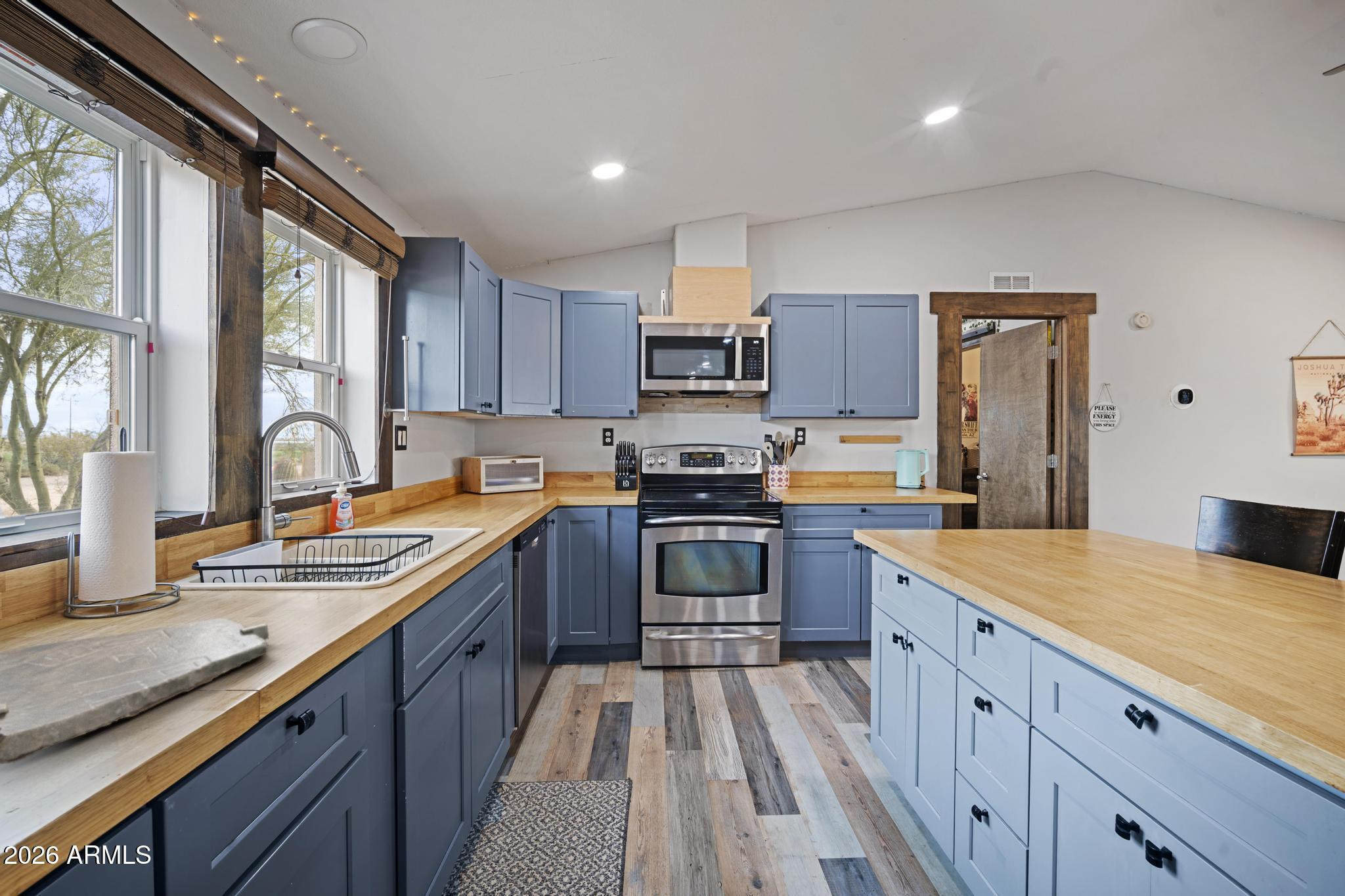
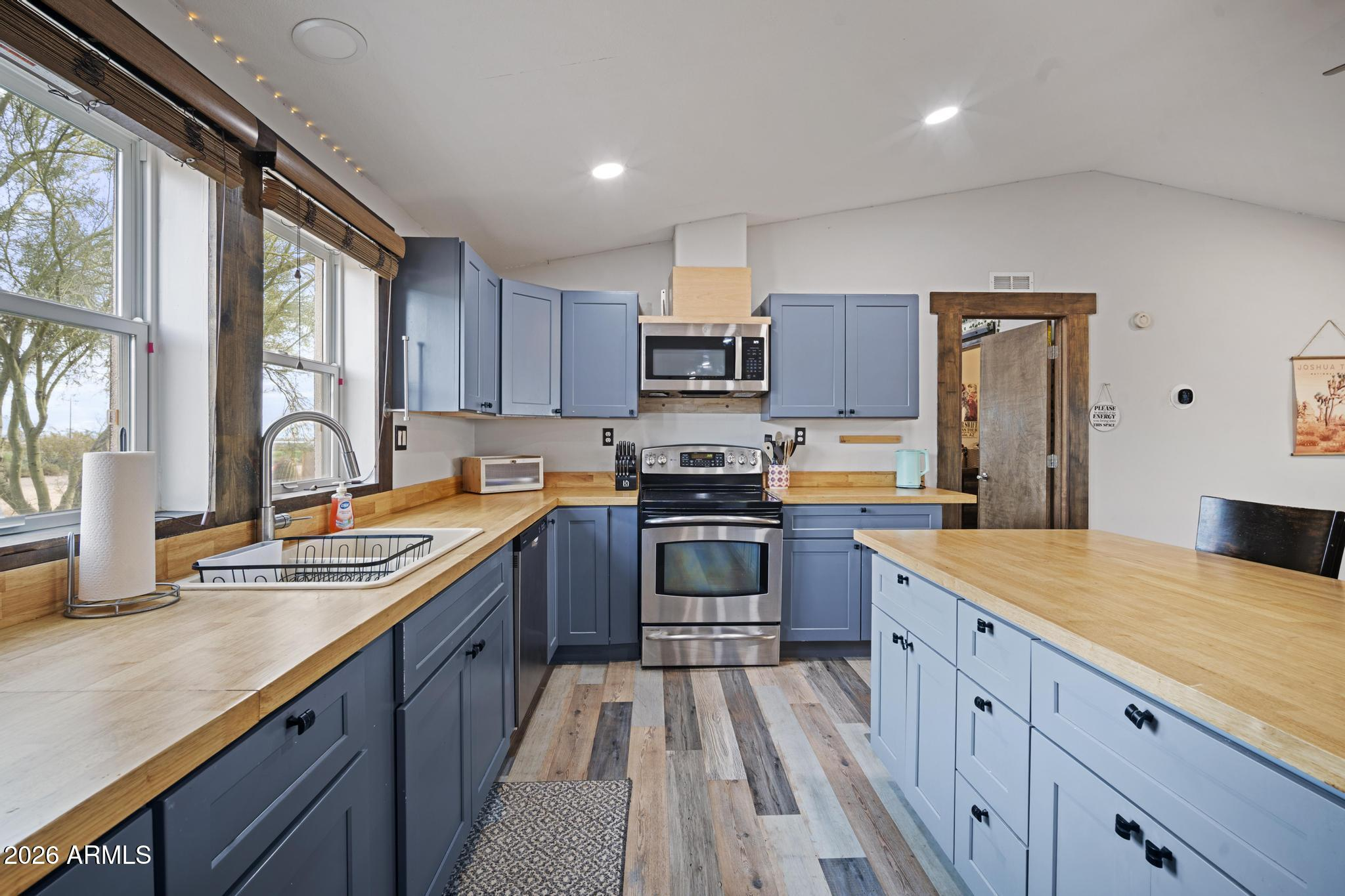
- cutting board [0,617,270,765]
